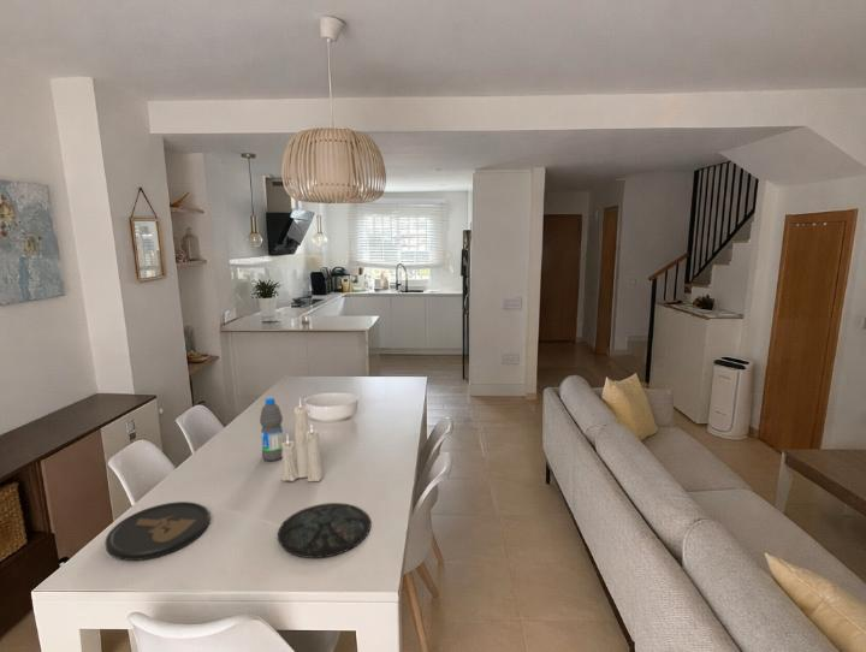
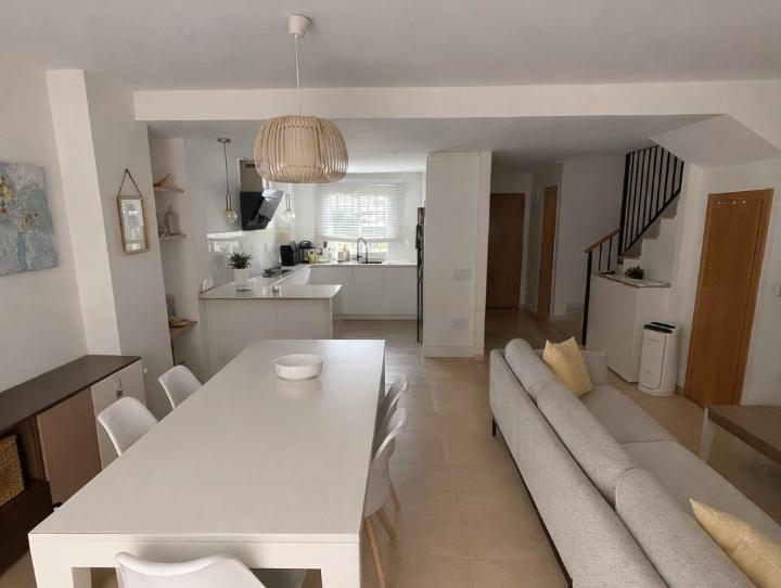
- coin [105,500,212,562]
- candle [280,397,325,482]
- water bottle [259,397,284,462]
- plate [277,502,372,559]
